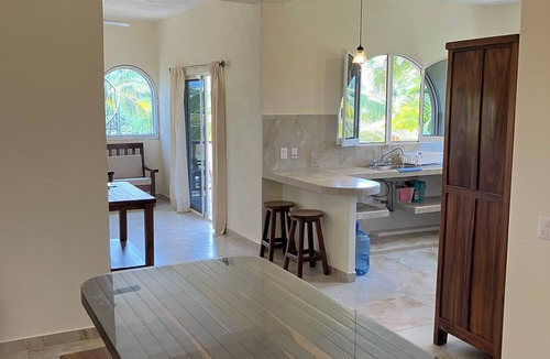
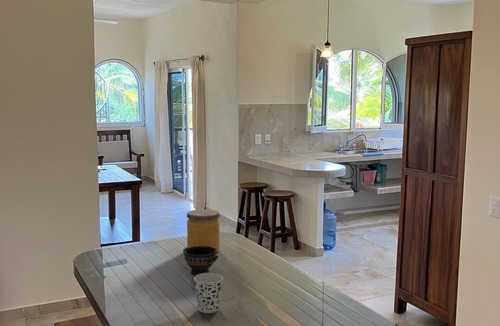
+ jar [186,208,221,254]
+ bowl [182,246,219,275]
+ cup [193,272,224,314]
